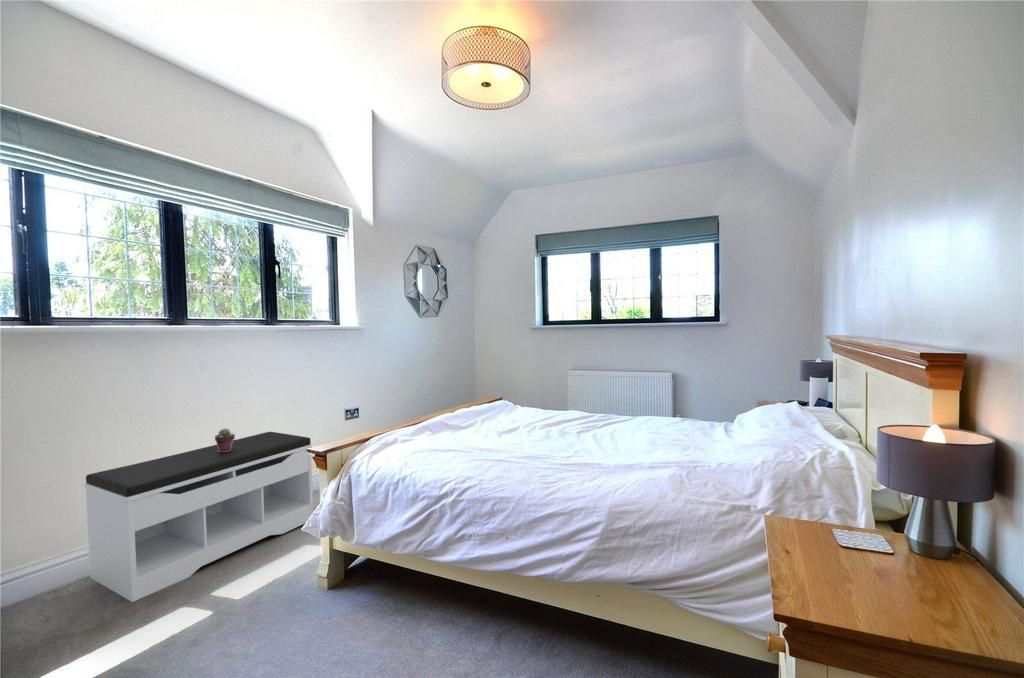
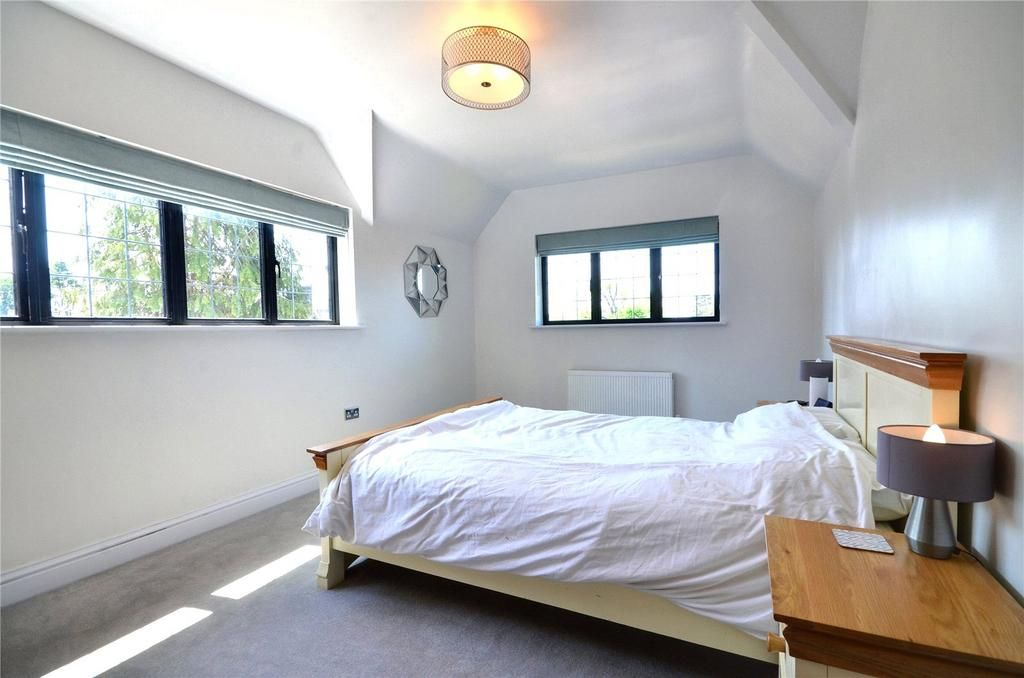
- bench [84,431,314,603]
- potted succulent [214,427,236,452]
